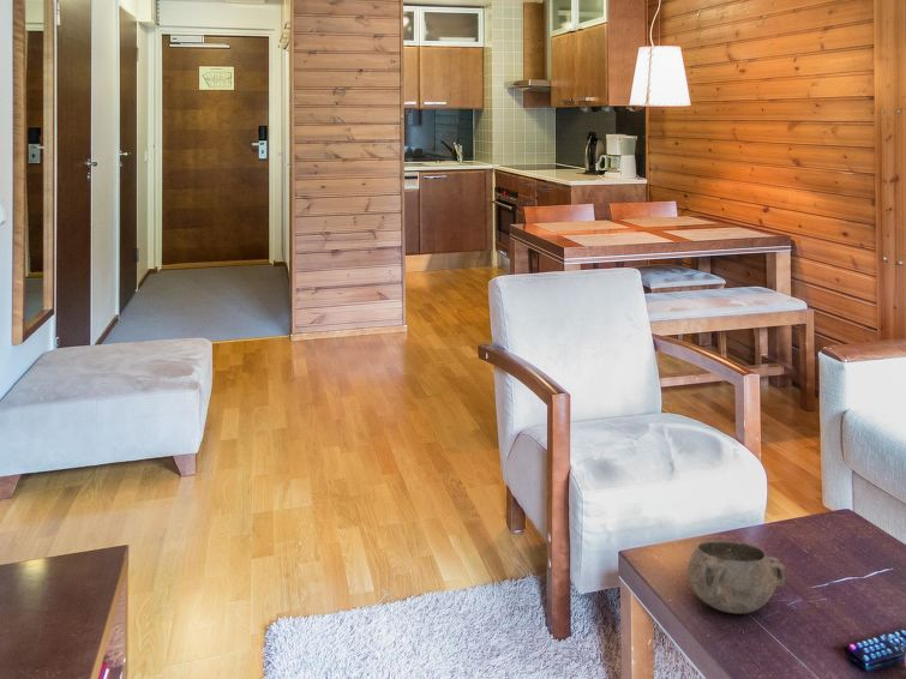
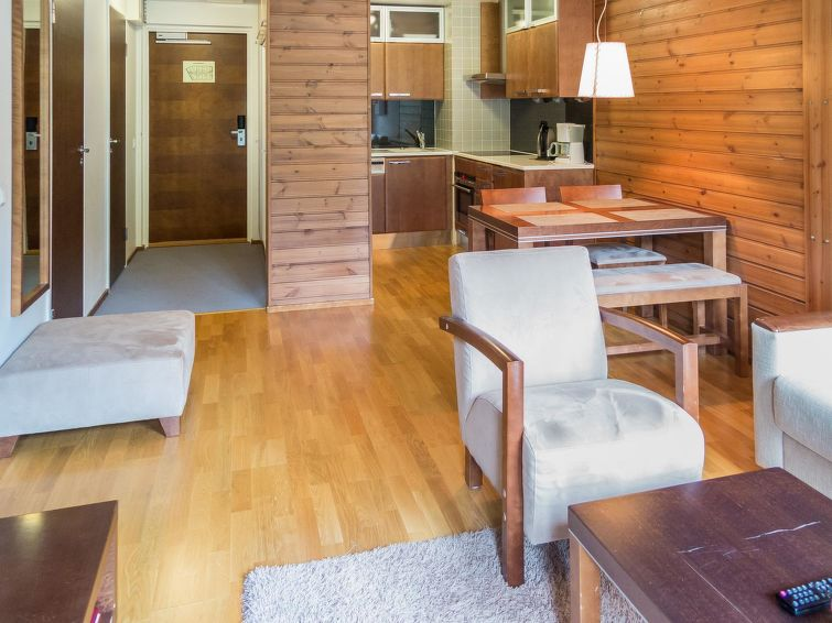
- decorative bowl [686,540,786,614]
